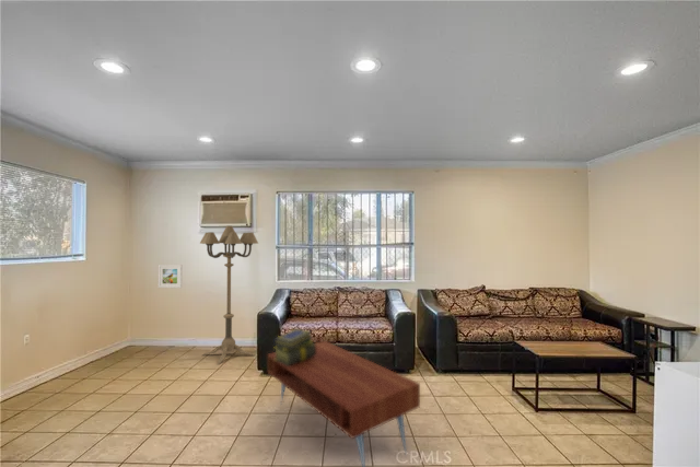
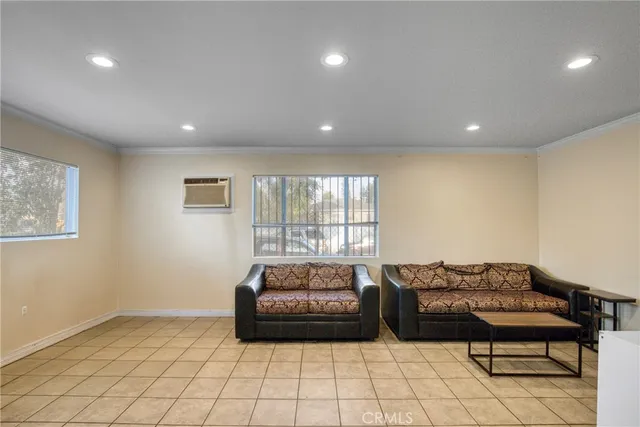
- stack of books [273,327,316,366]
- floor lamp [199,225,259,366]
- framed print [158,264,183,289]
- coffee table [267,340,421,467]
